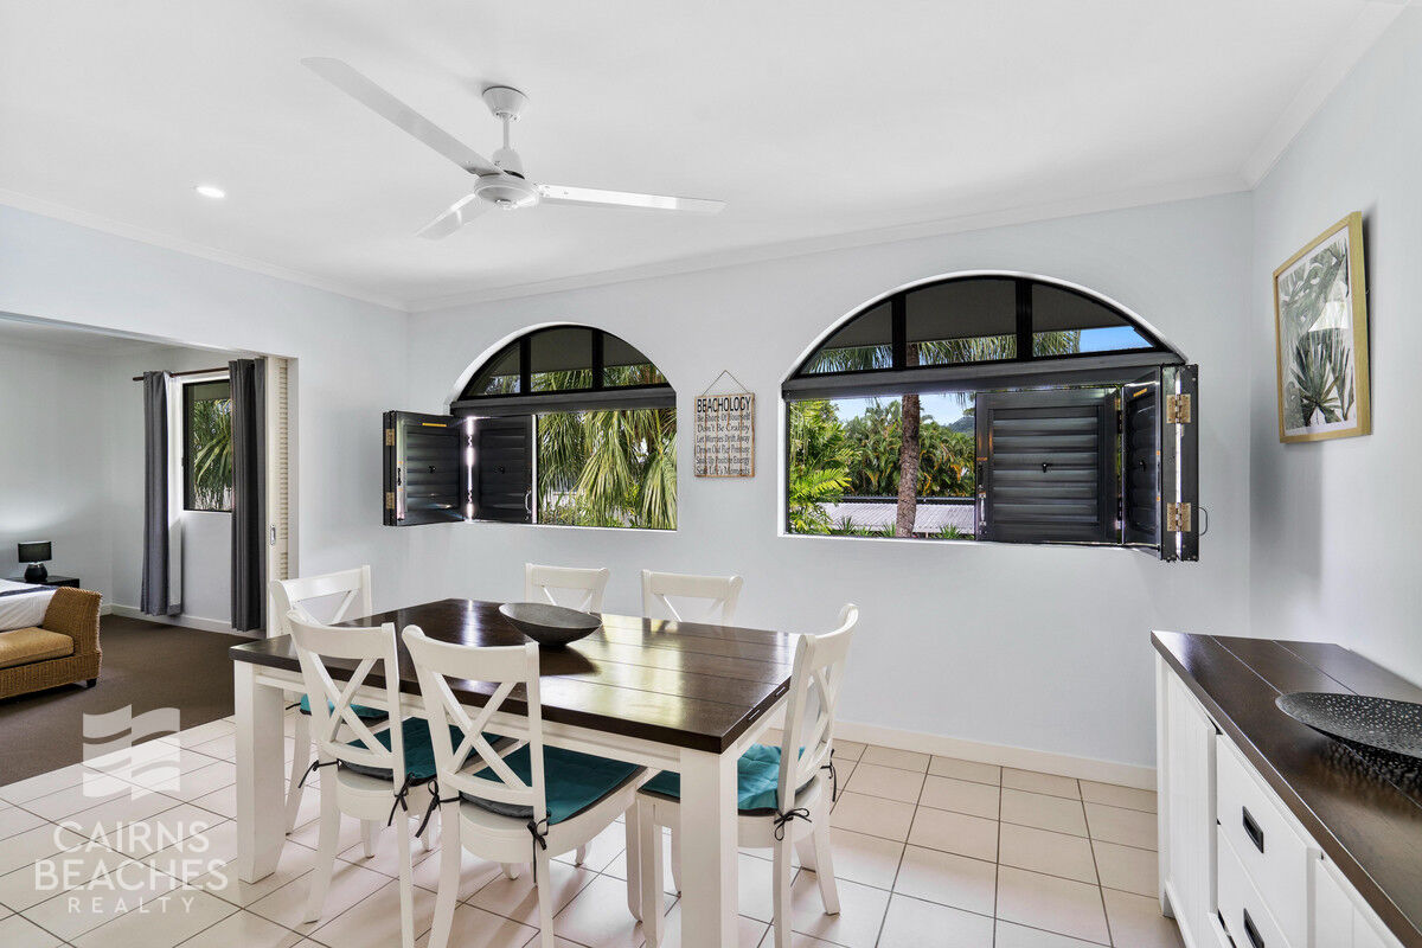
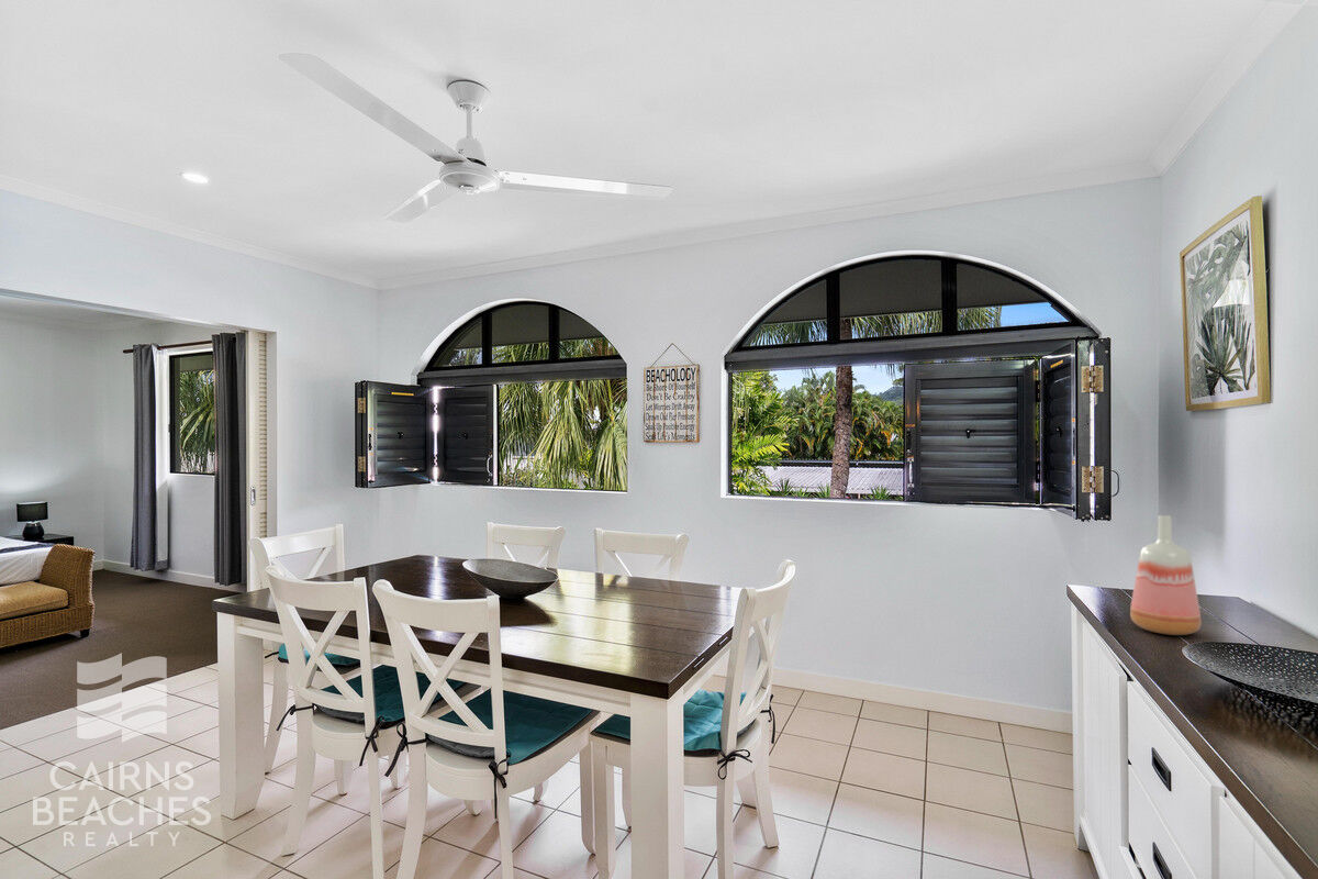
+ vase [1129,514,1203,636]
